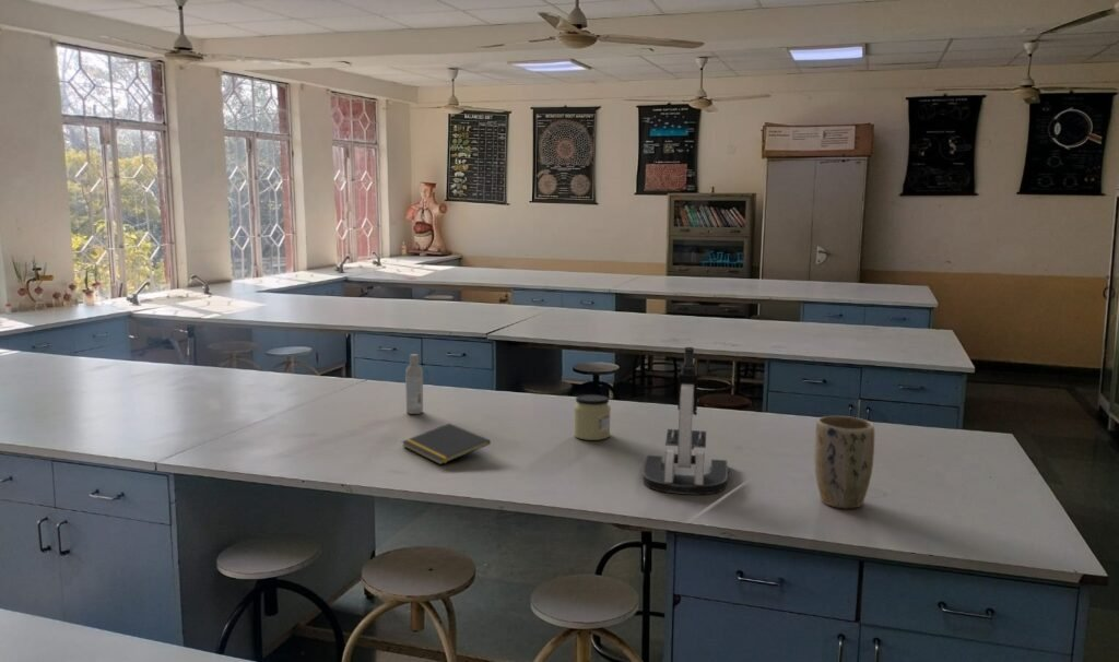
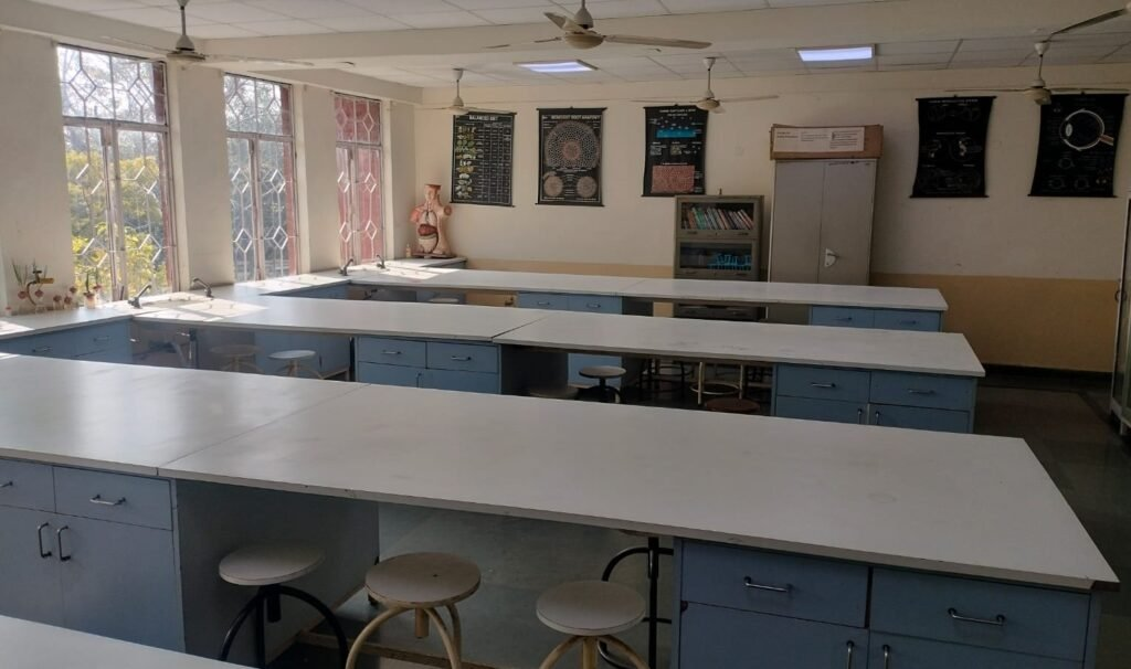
- microscope [641,346,729,496]
- bottle [404,353,424,415]
- jar [573,393,612,441]
- plant pot [814,415,875,509]
- notepad [401,423,492,465]
